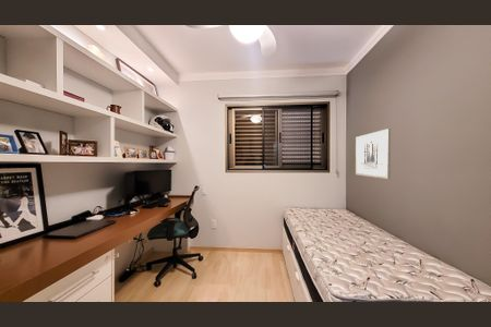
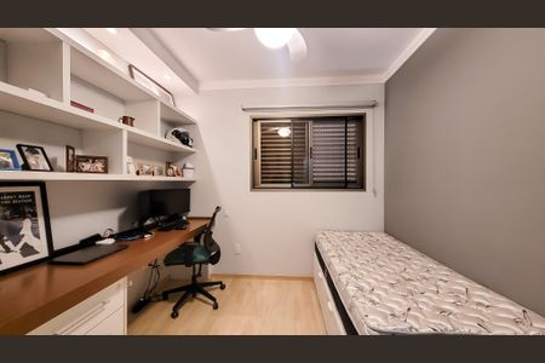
- wall art [355,128,392,180]
